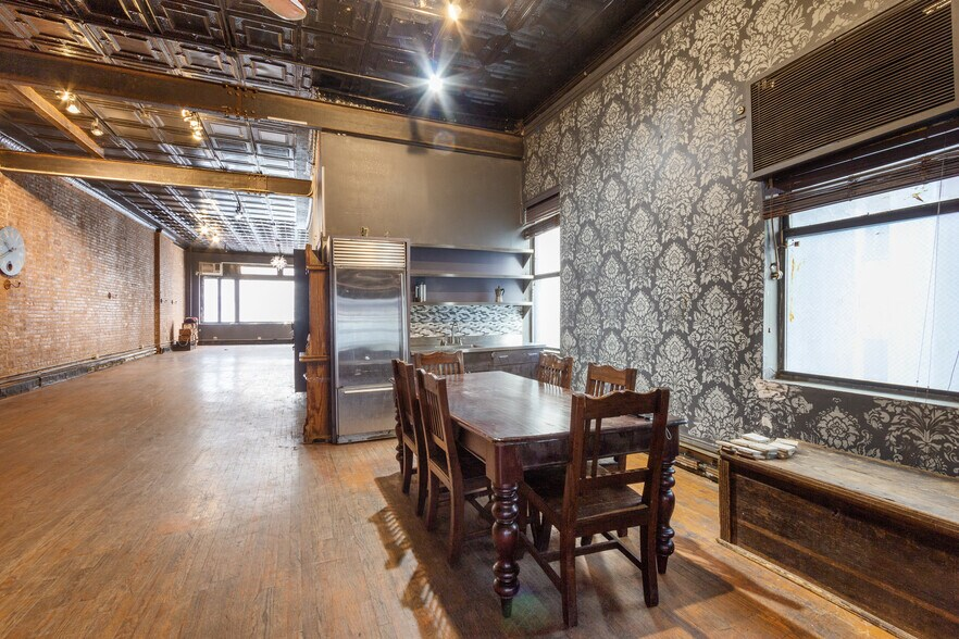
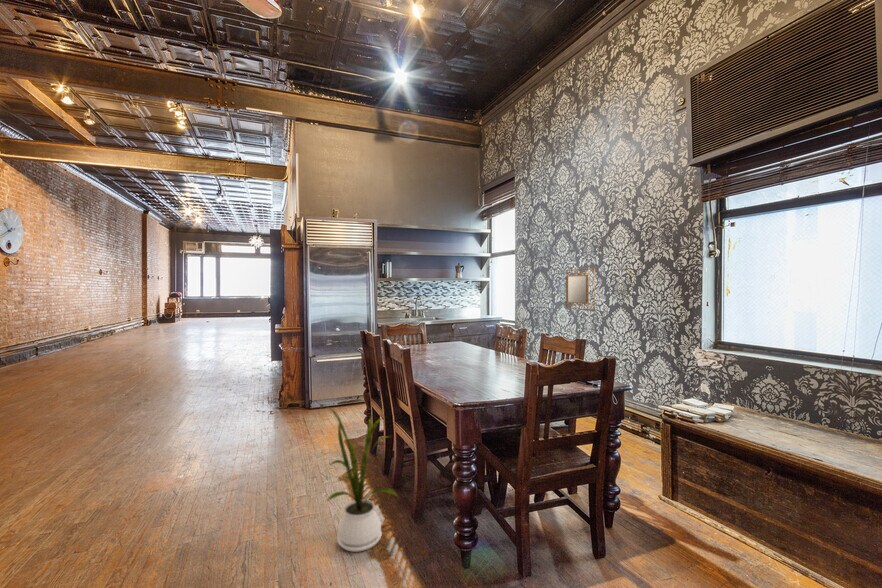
+ home mirror [565,267,596,311]
+ house plant [317,402,399,553]
